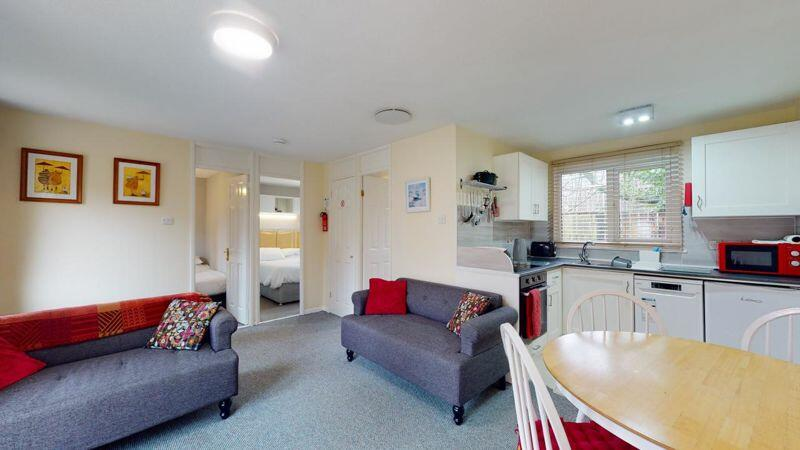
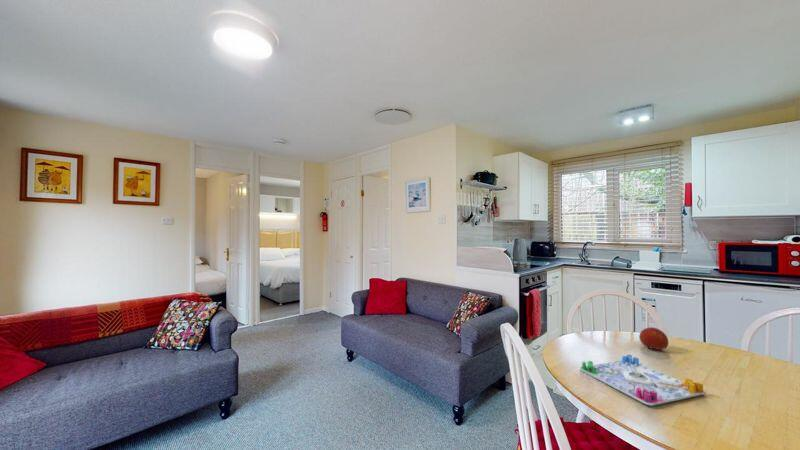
+ fruit [638,326,669,352]
+ board game [579,354,706,407]
